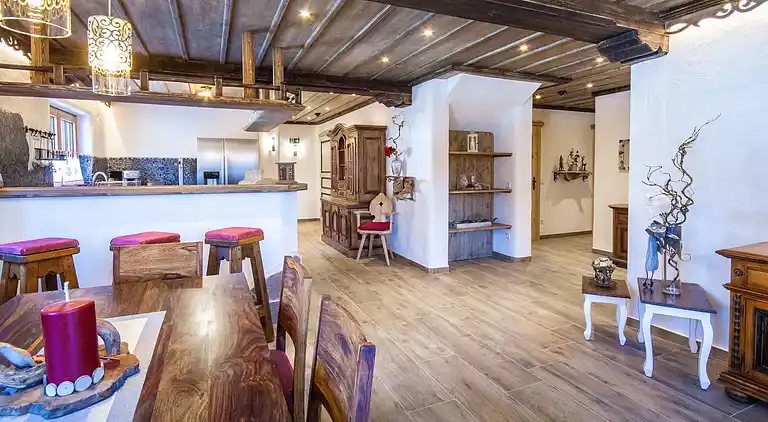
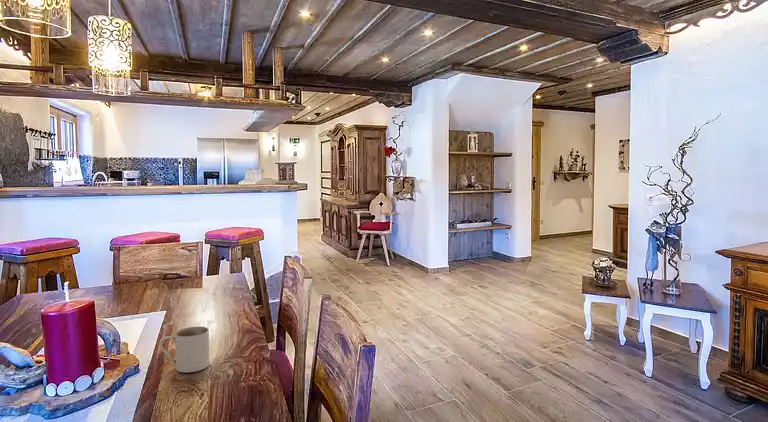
+ mug [158,326,211,373]
